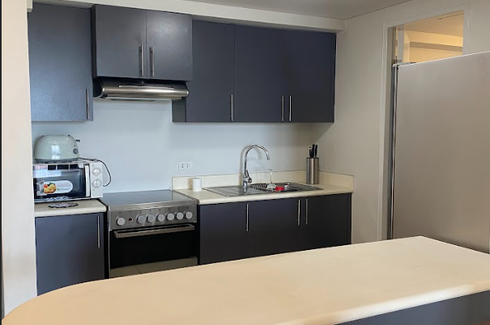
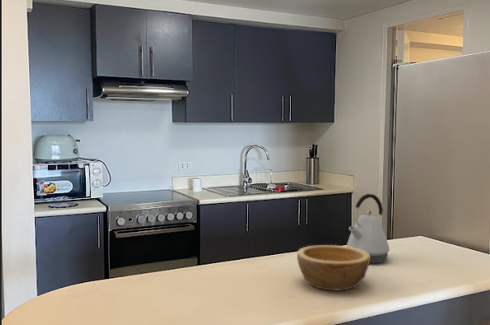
+ kettle [345,193,390,264]
+ bowl [296,244,370,292]
